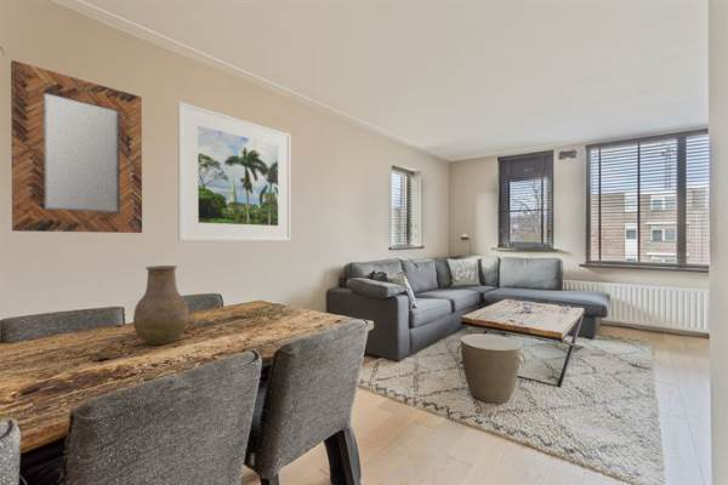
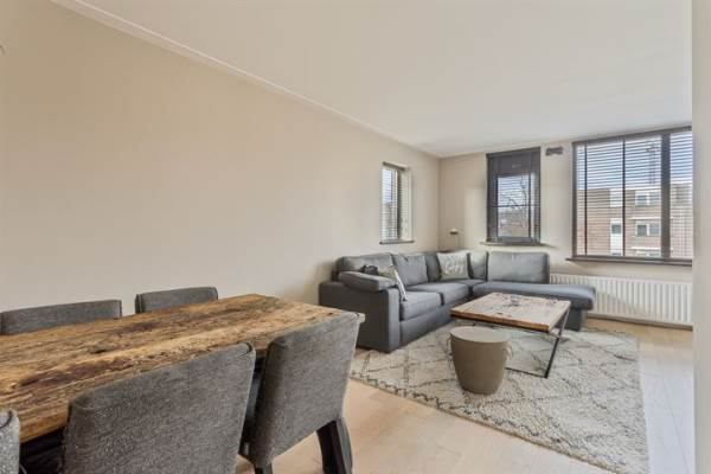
- home mirror [10,59,143,234]
- vase [132,264,190,347]
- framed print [176,101,291,242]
